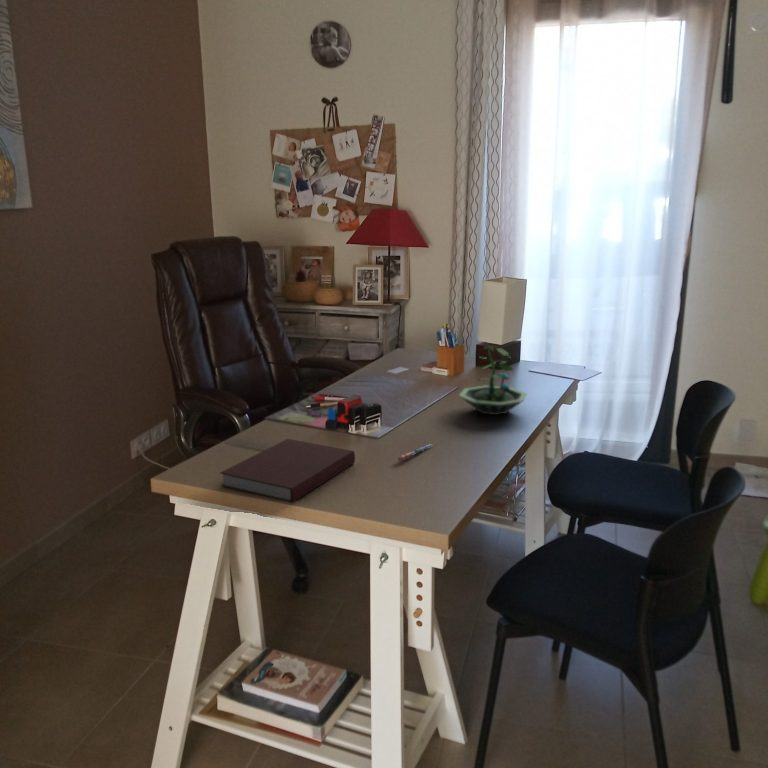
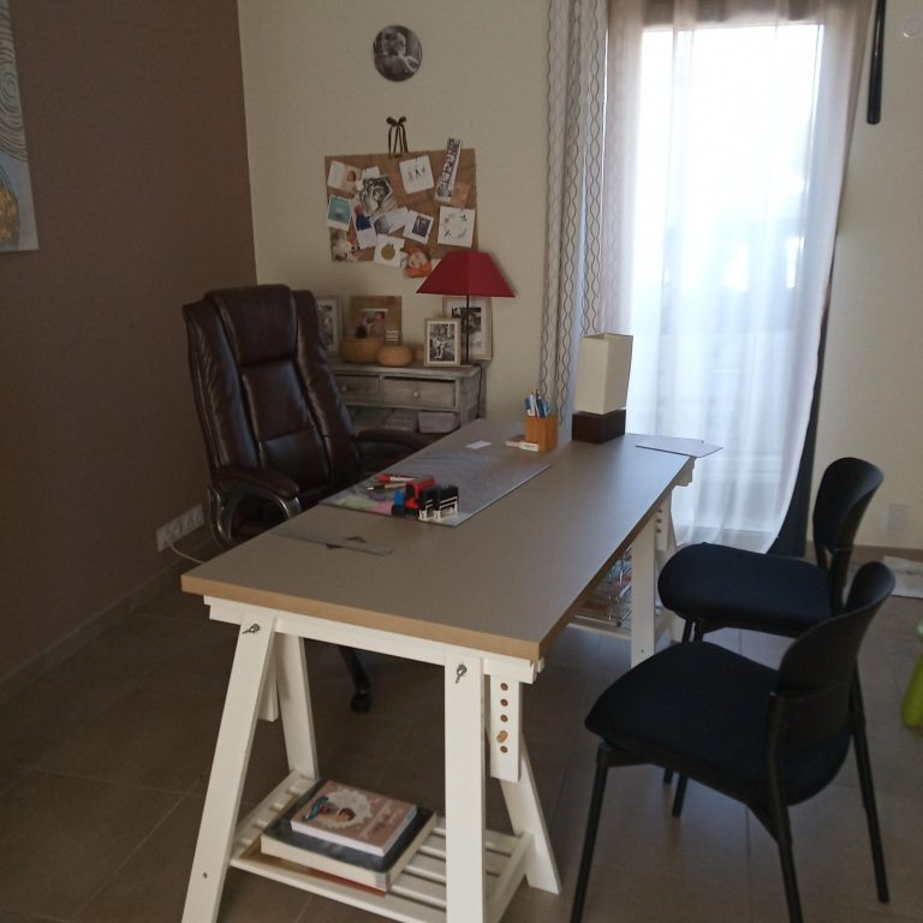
- terrarium [458,345,528,416]
- notebook [219,438,356,504]
- pen [396,443,433,461]
